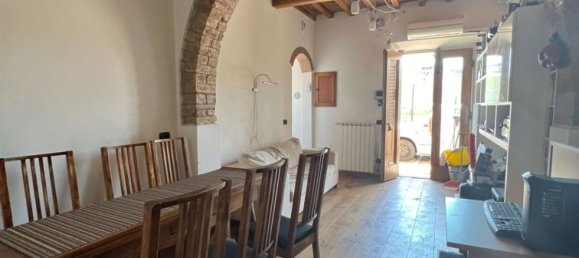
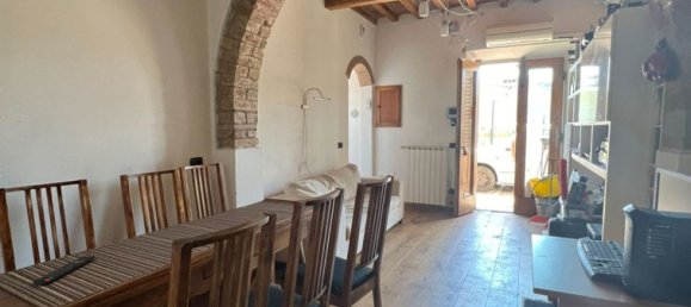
+ remote control [31,255,97,287]
